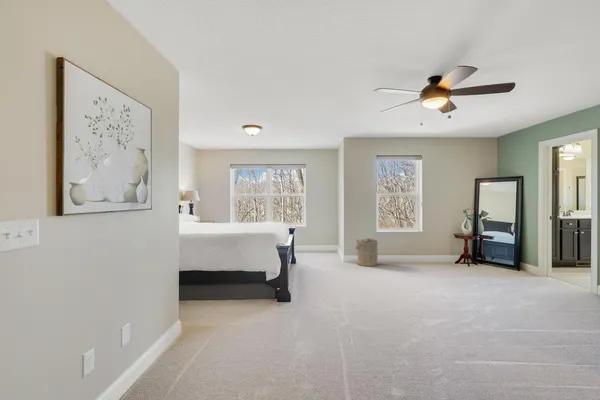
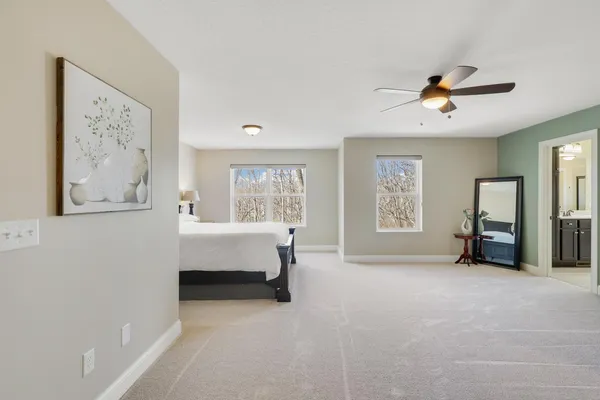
- laundry hamper [354,237,379,267]
